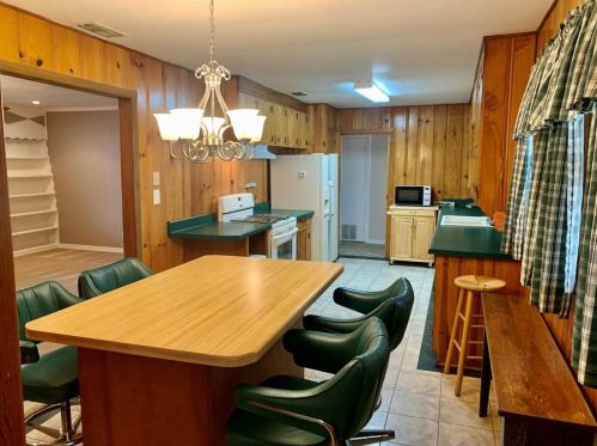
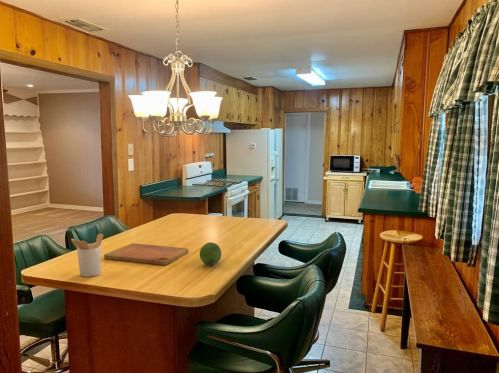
+ cutting board [103,242,189,266]
+ fruit [199,241,222,266]
+ utensil holder [70,233,104,278]
